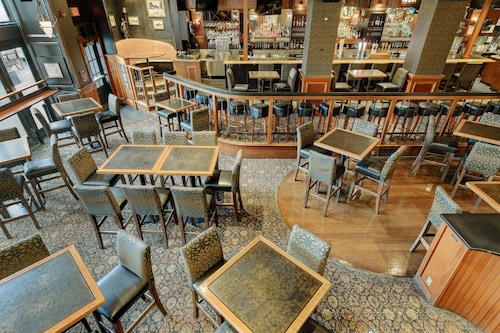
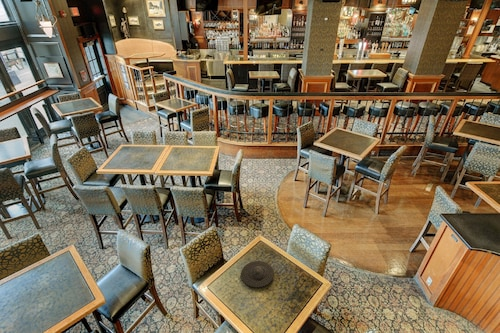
+ plate [240,260,275,289]
